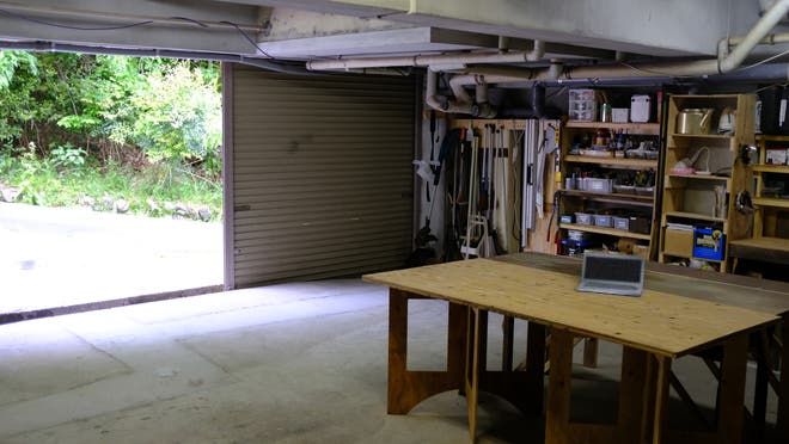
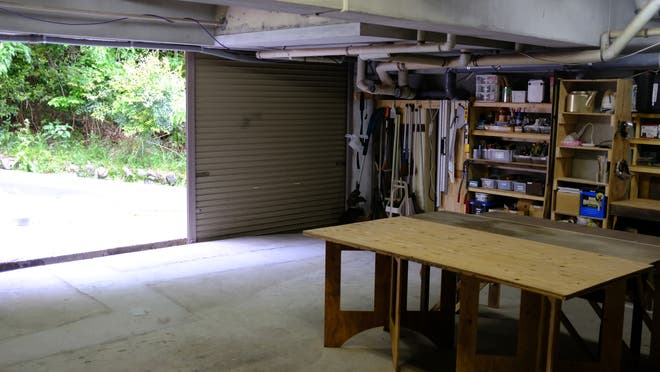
- laptop [575,251,646,297]
